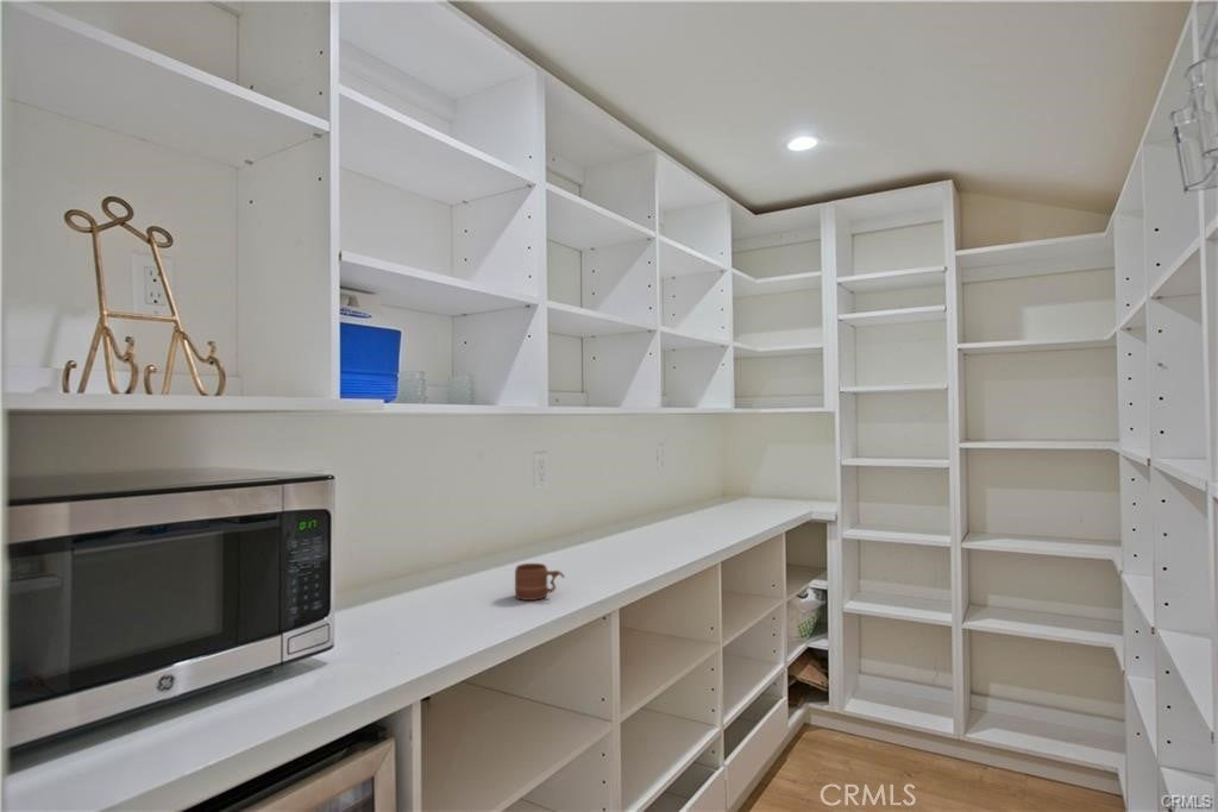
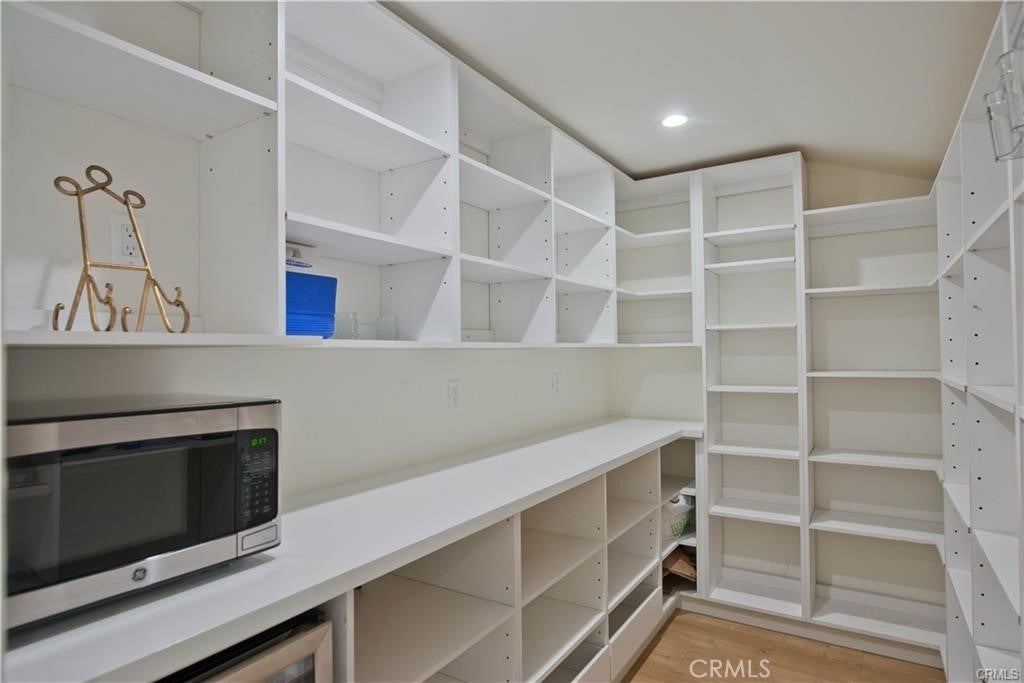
- mug [514,562,566,602]
